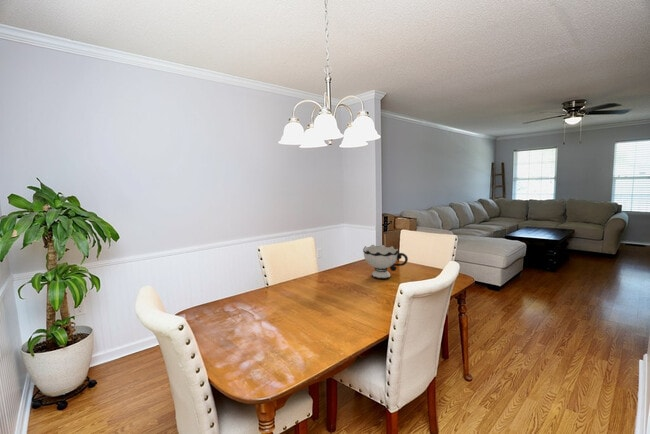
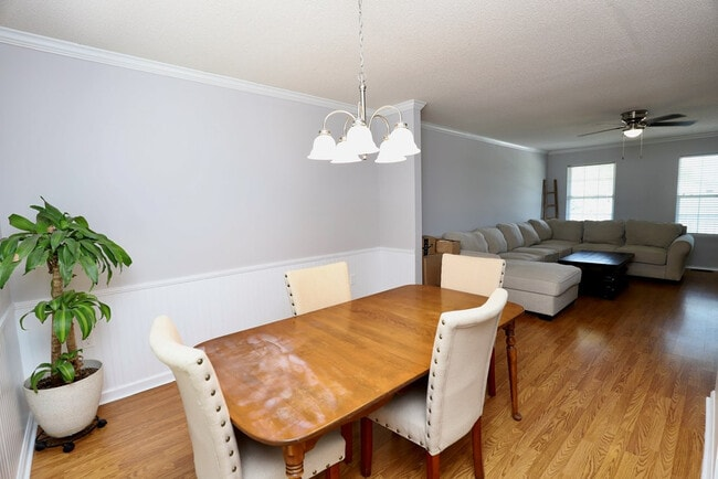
- bowl [362,244,409,280]
